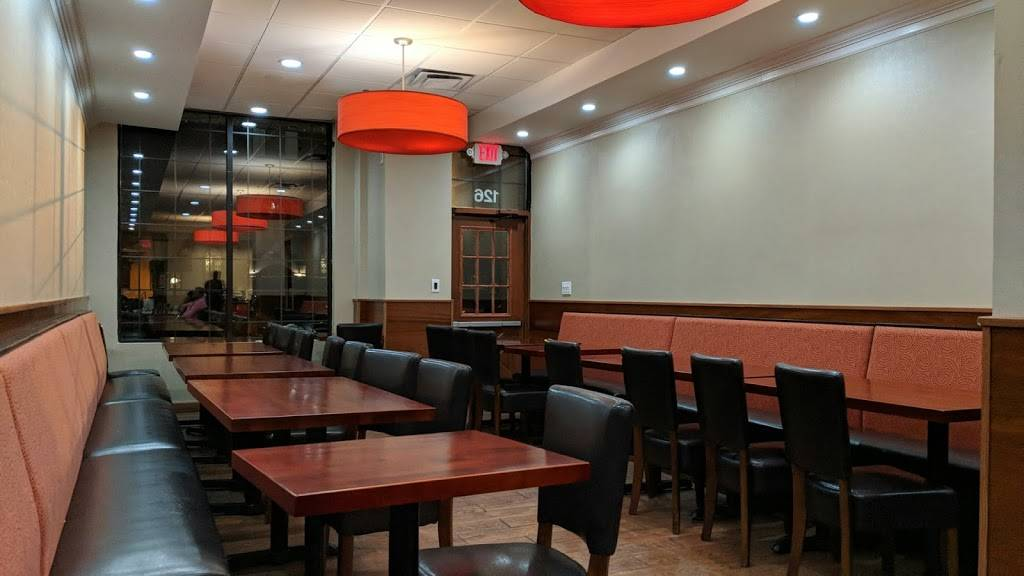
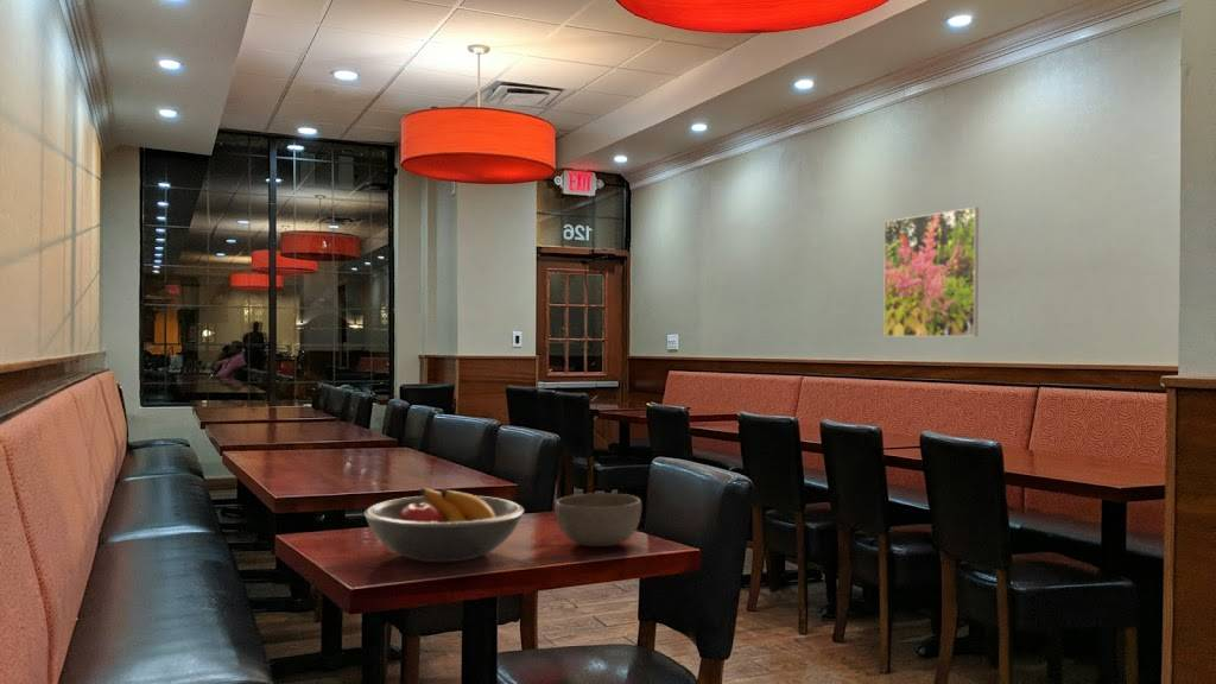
+ bowl [553,492,642,547]
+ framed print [882,205,980,337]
+ fruit bowl [362,487,526,563]
